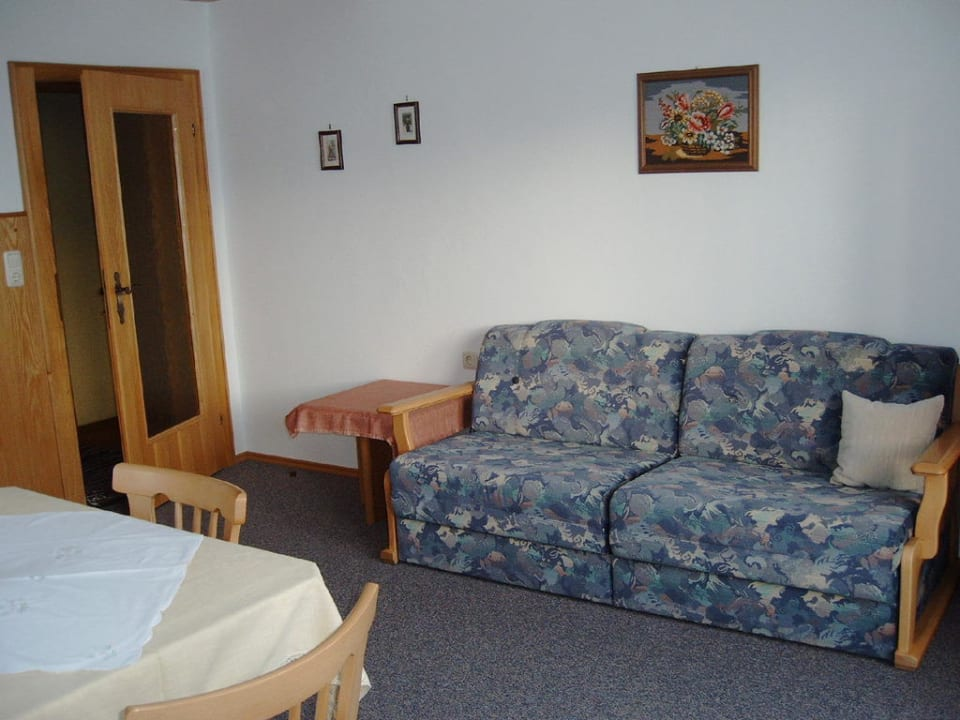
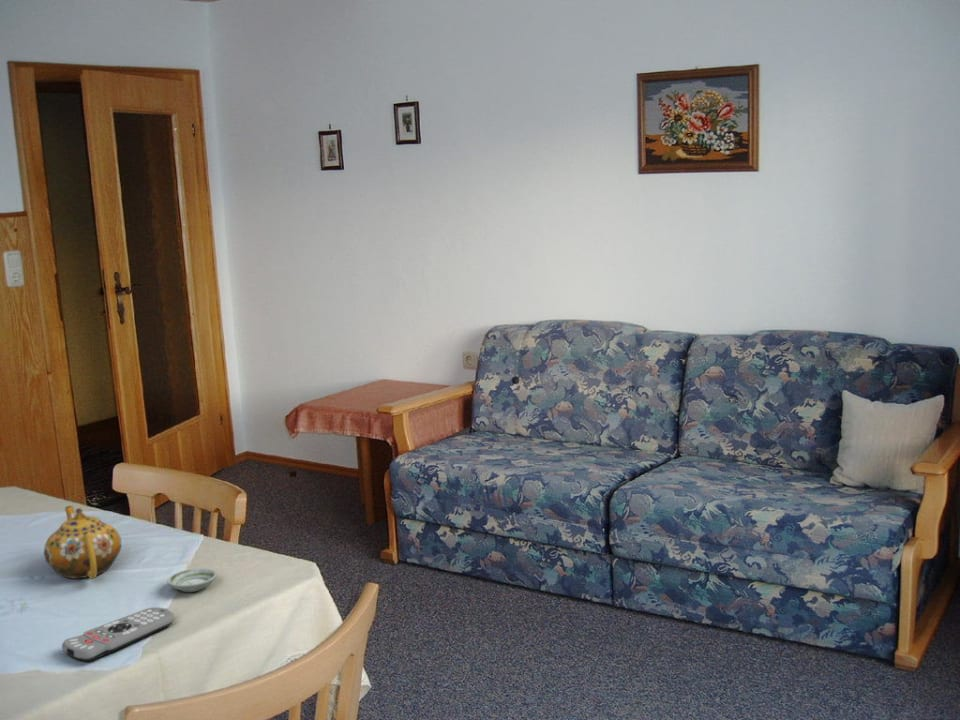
+ saucer [166,567,218,593]
+ remote control [61,606,175,662]
+ teapot [43,505,122,580]
